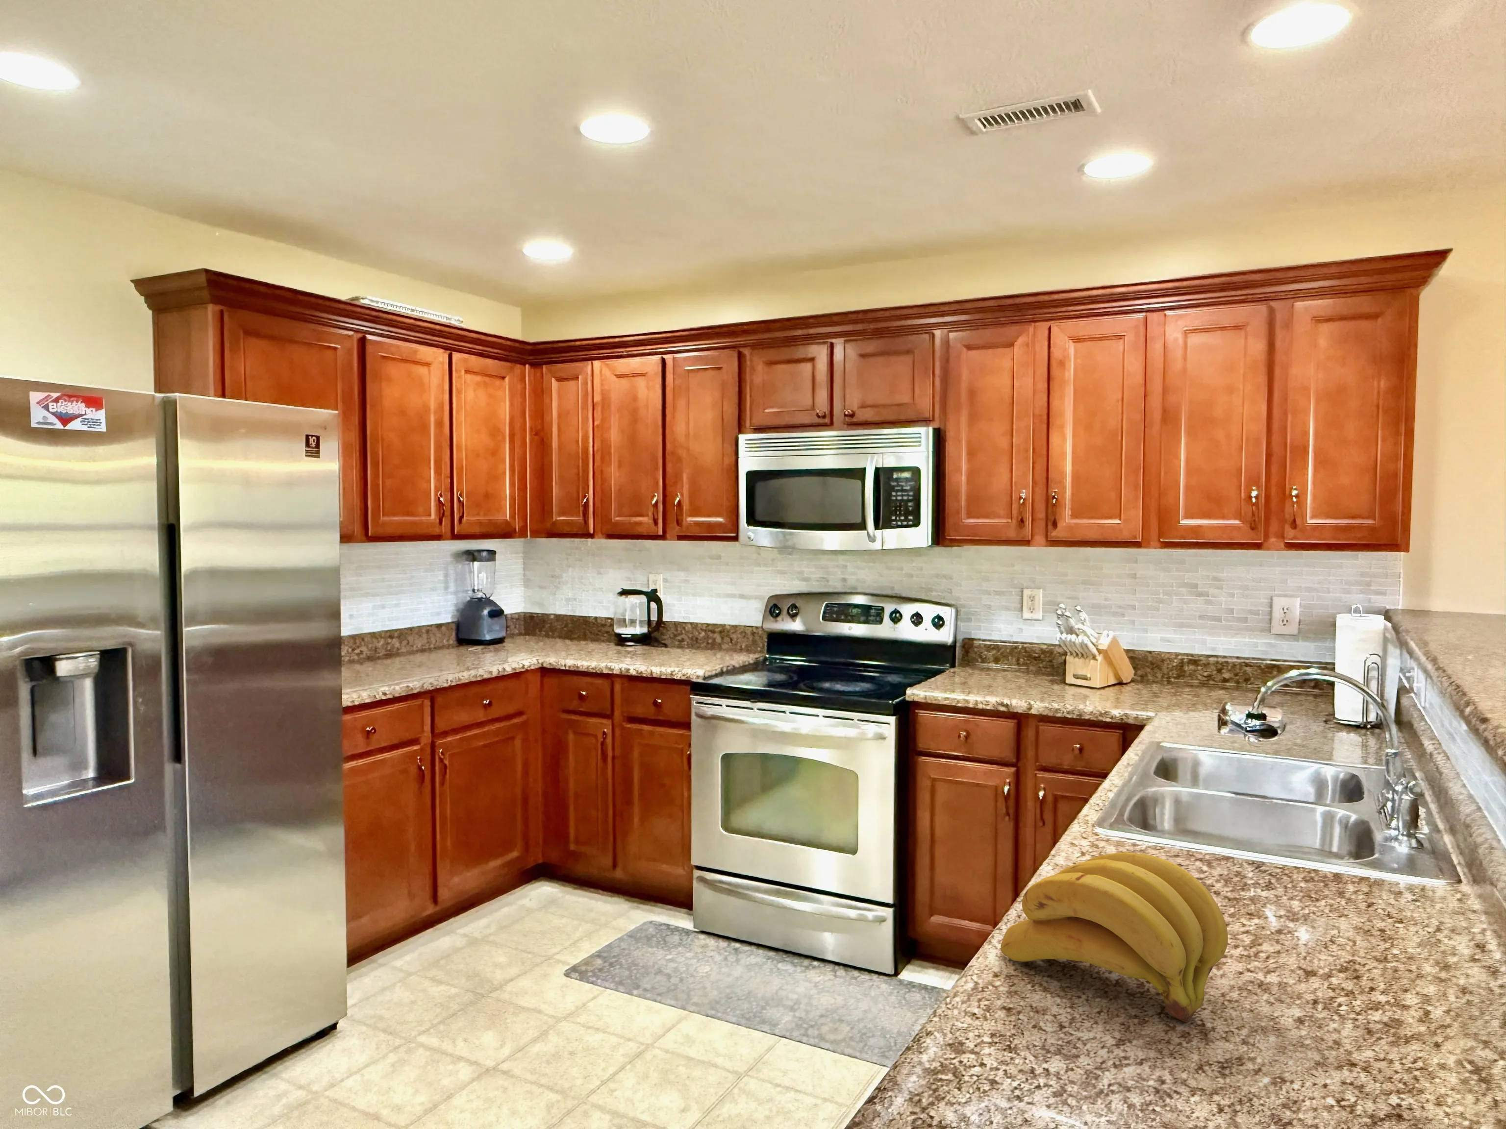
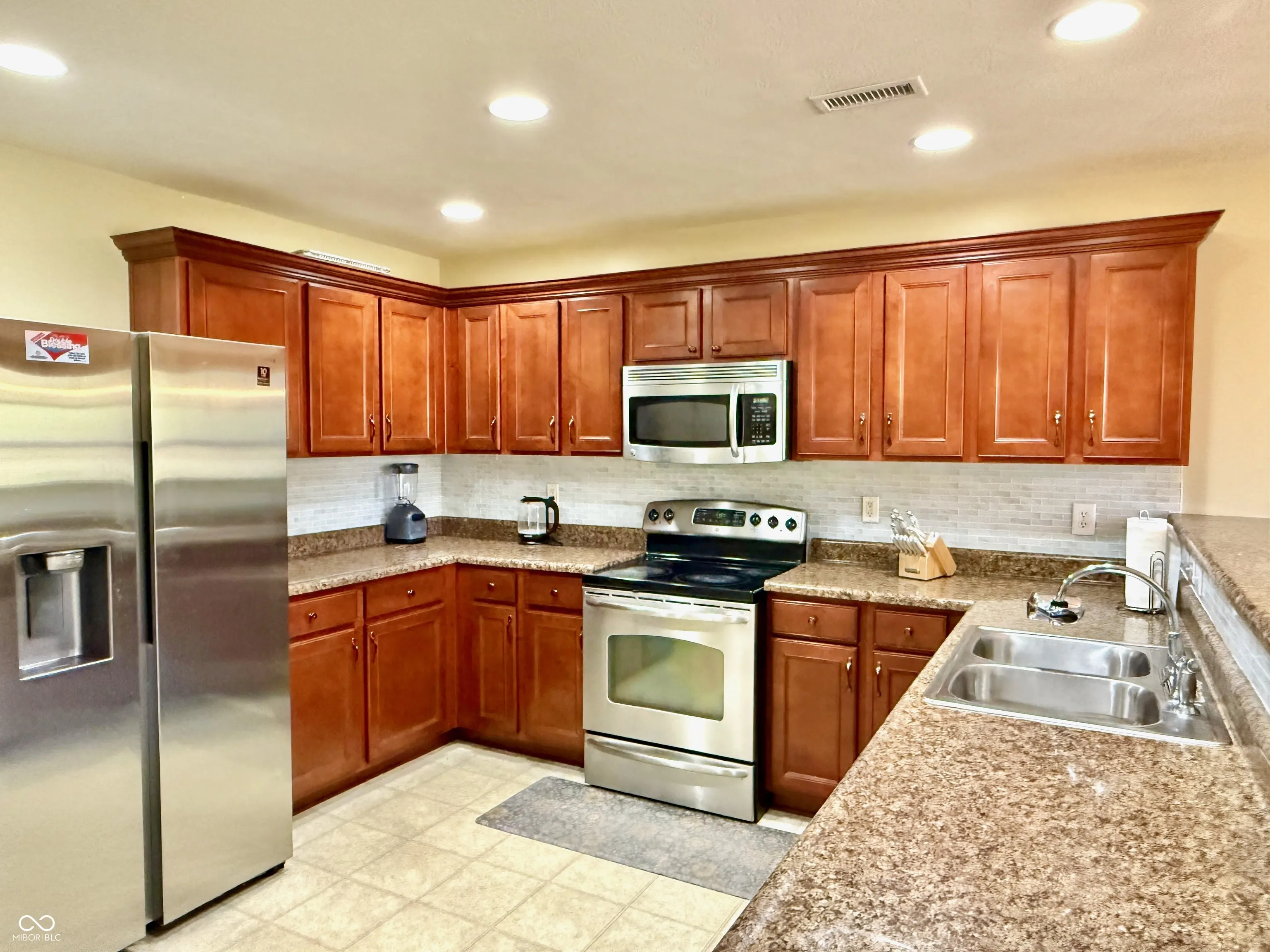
- banana bunch [1001,853,1229,1022]
